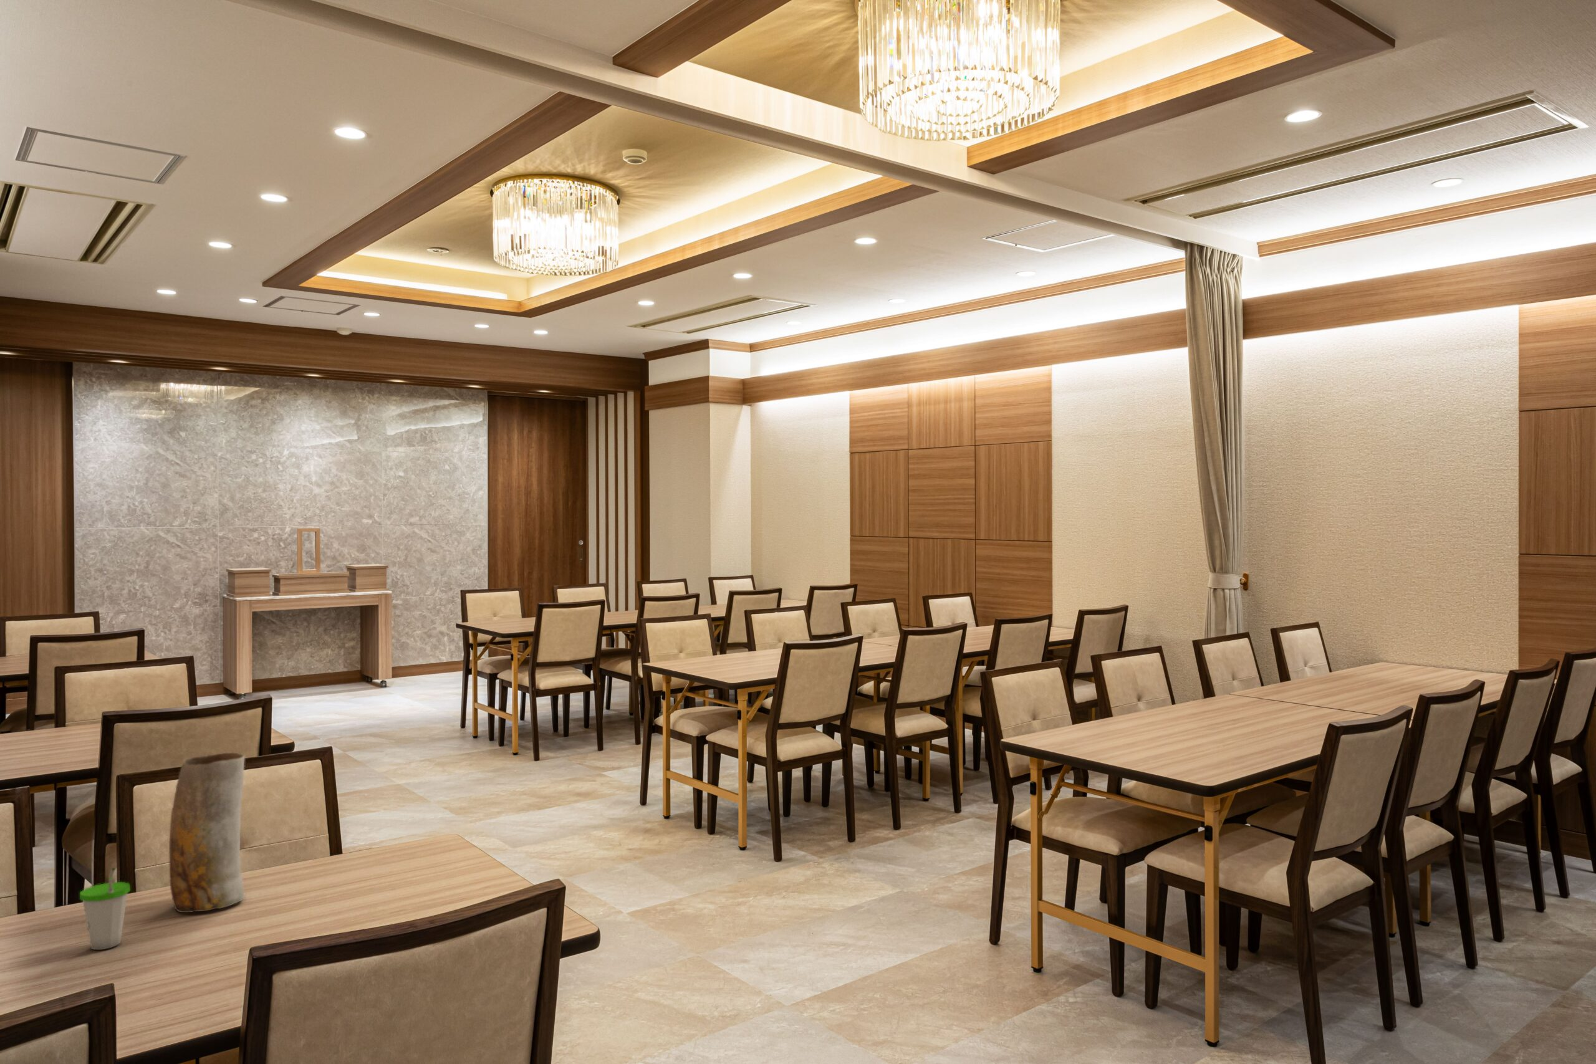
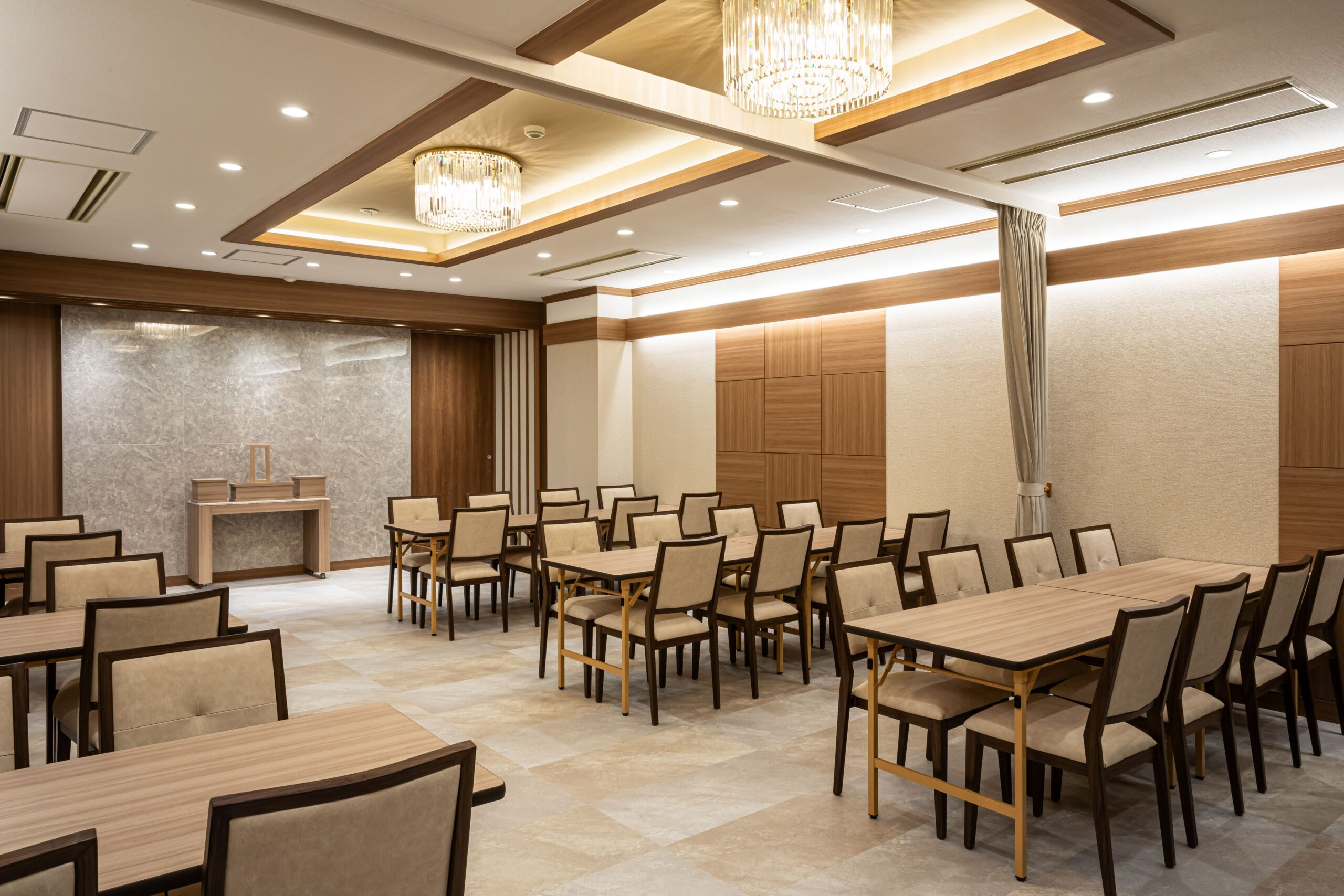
- vase [169,752,245,913]
- cup [80,867,131,950]
